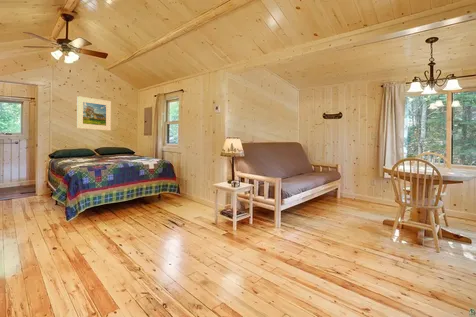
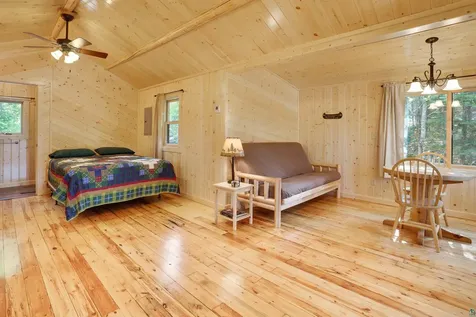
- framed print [76,95,112,132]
